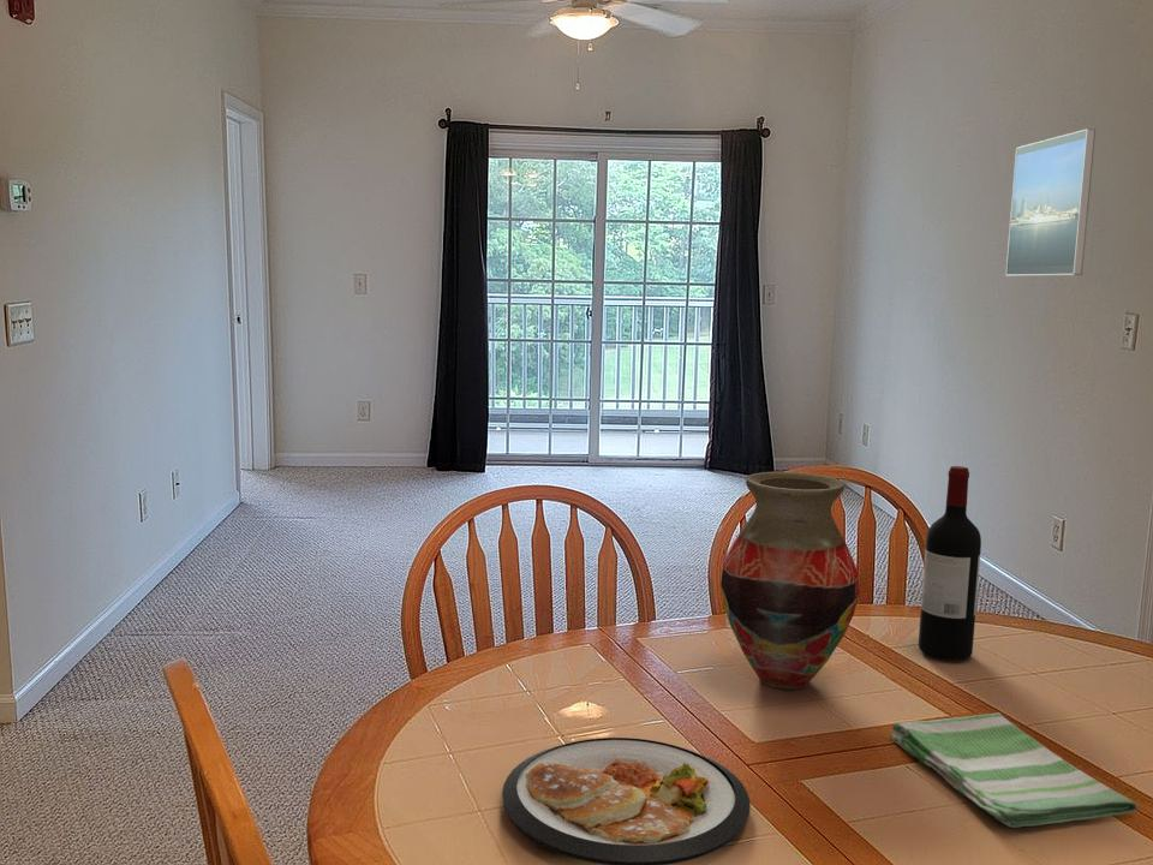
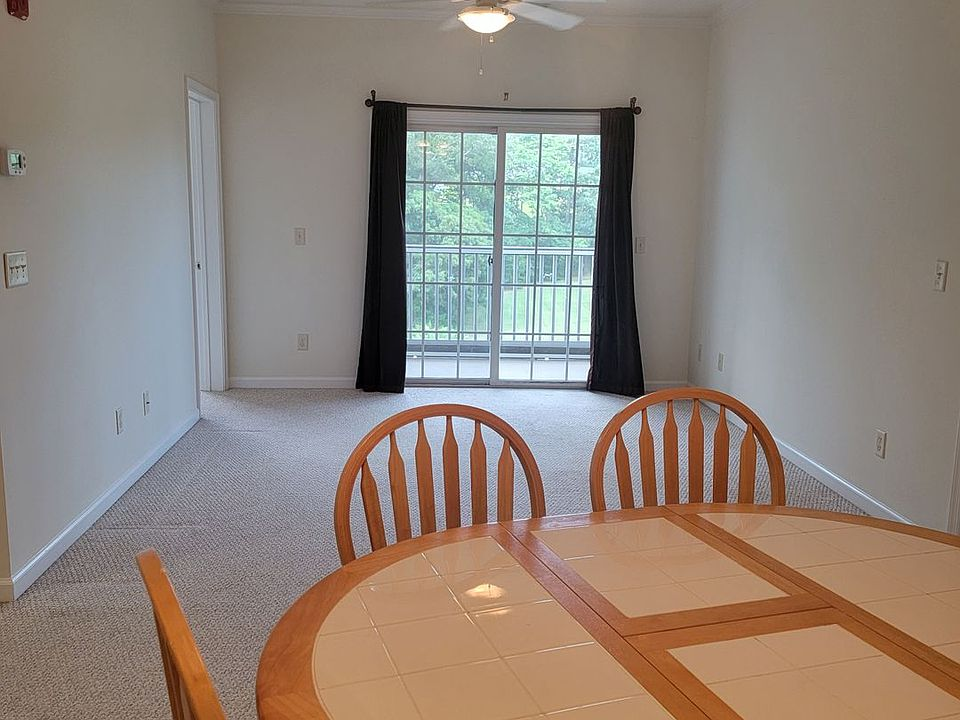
- wine bottle [918,465,982,662]
- vase [719,471,860,691]
- dish [501,736,752,865]
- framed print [1004,127,1097,278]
- dish towel [889,712,1140,829]
